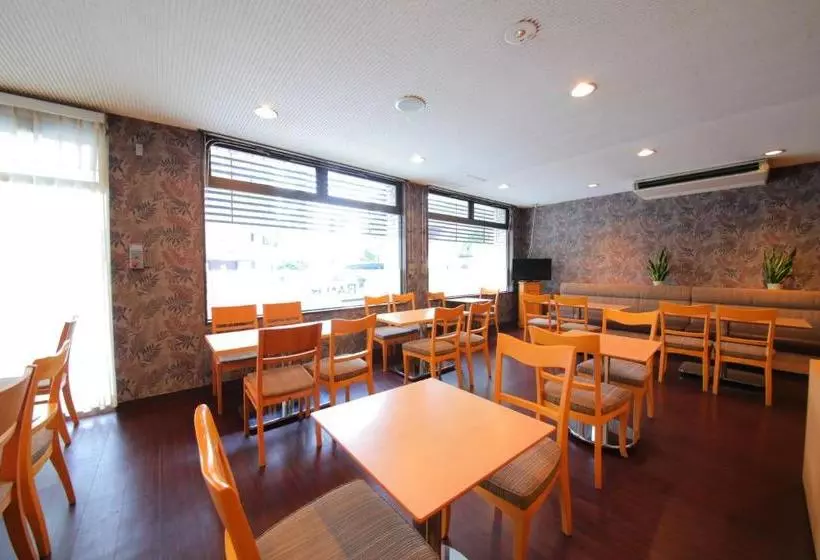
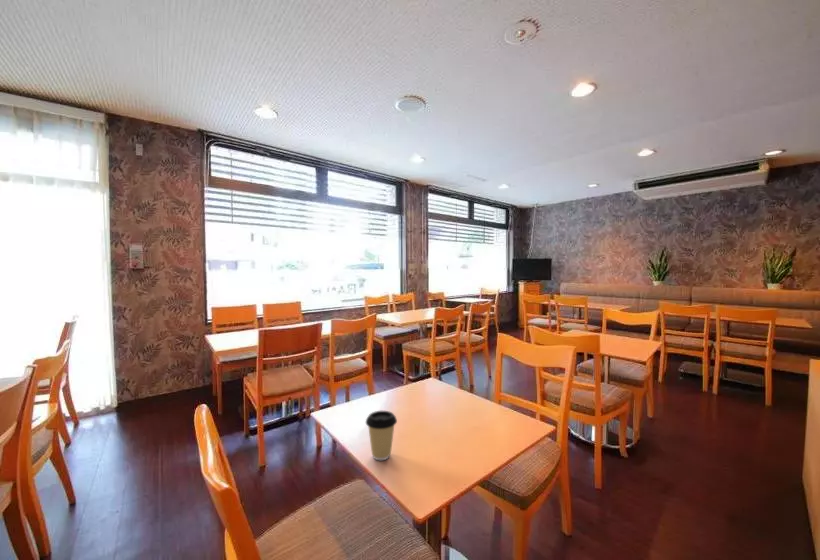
+ coffee cup [365,410,398,461]
